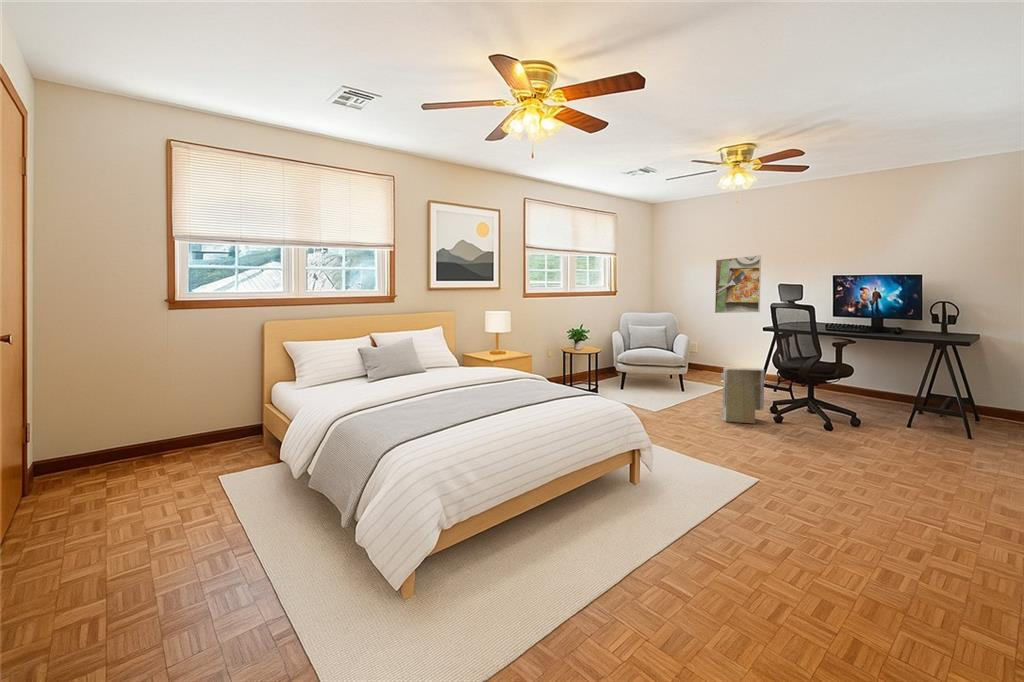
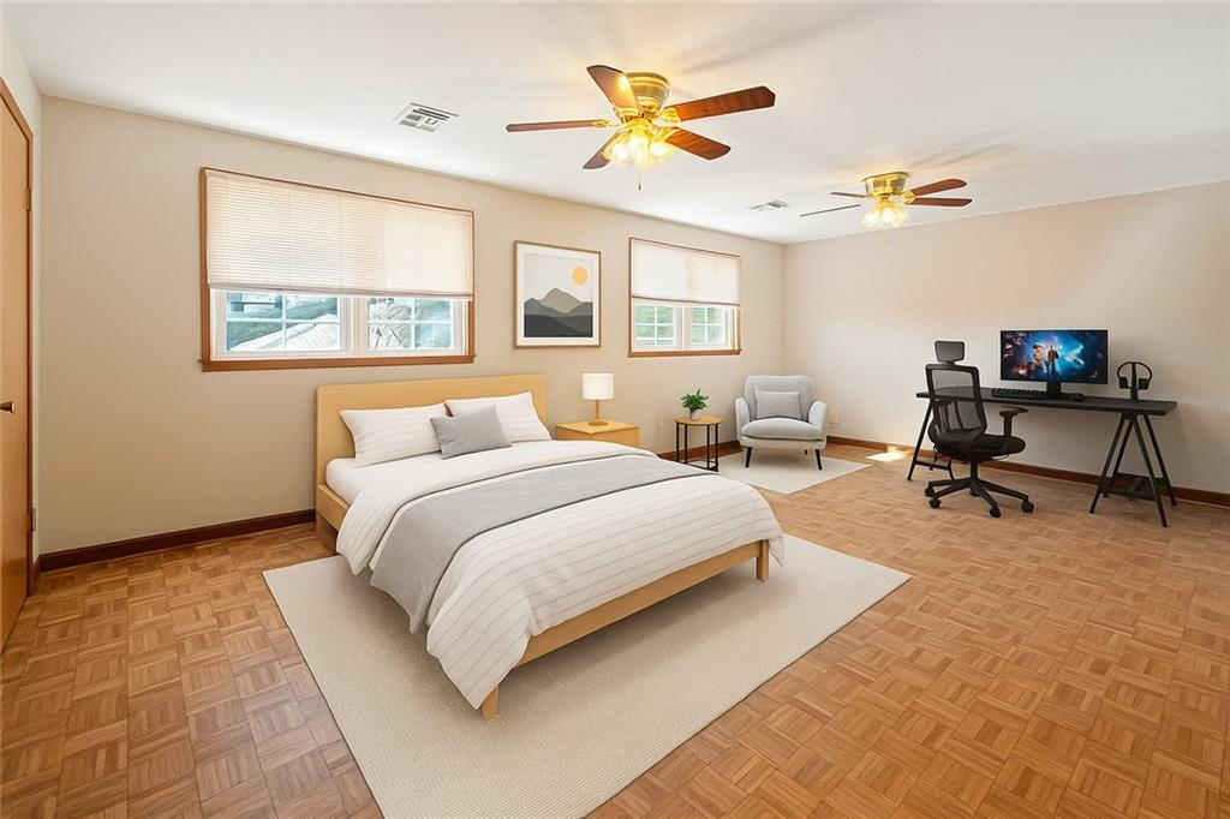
- air purifier [720,366,766,424]
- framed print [714,255,762,314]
